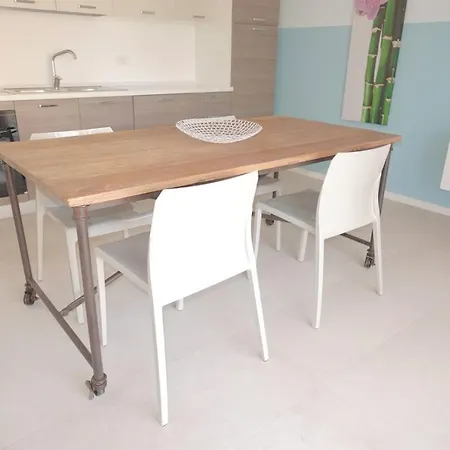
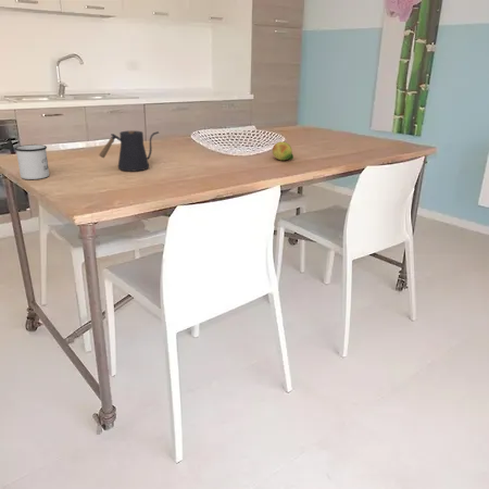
+ mug [14,143,50,180]
+ fruit [272,140,294,161]
+ kettle [98,129,160,173]
